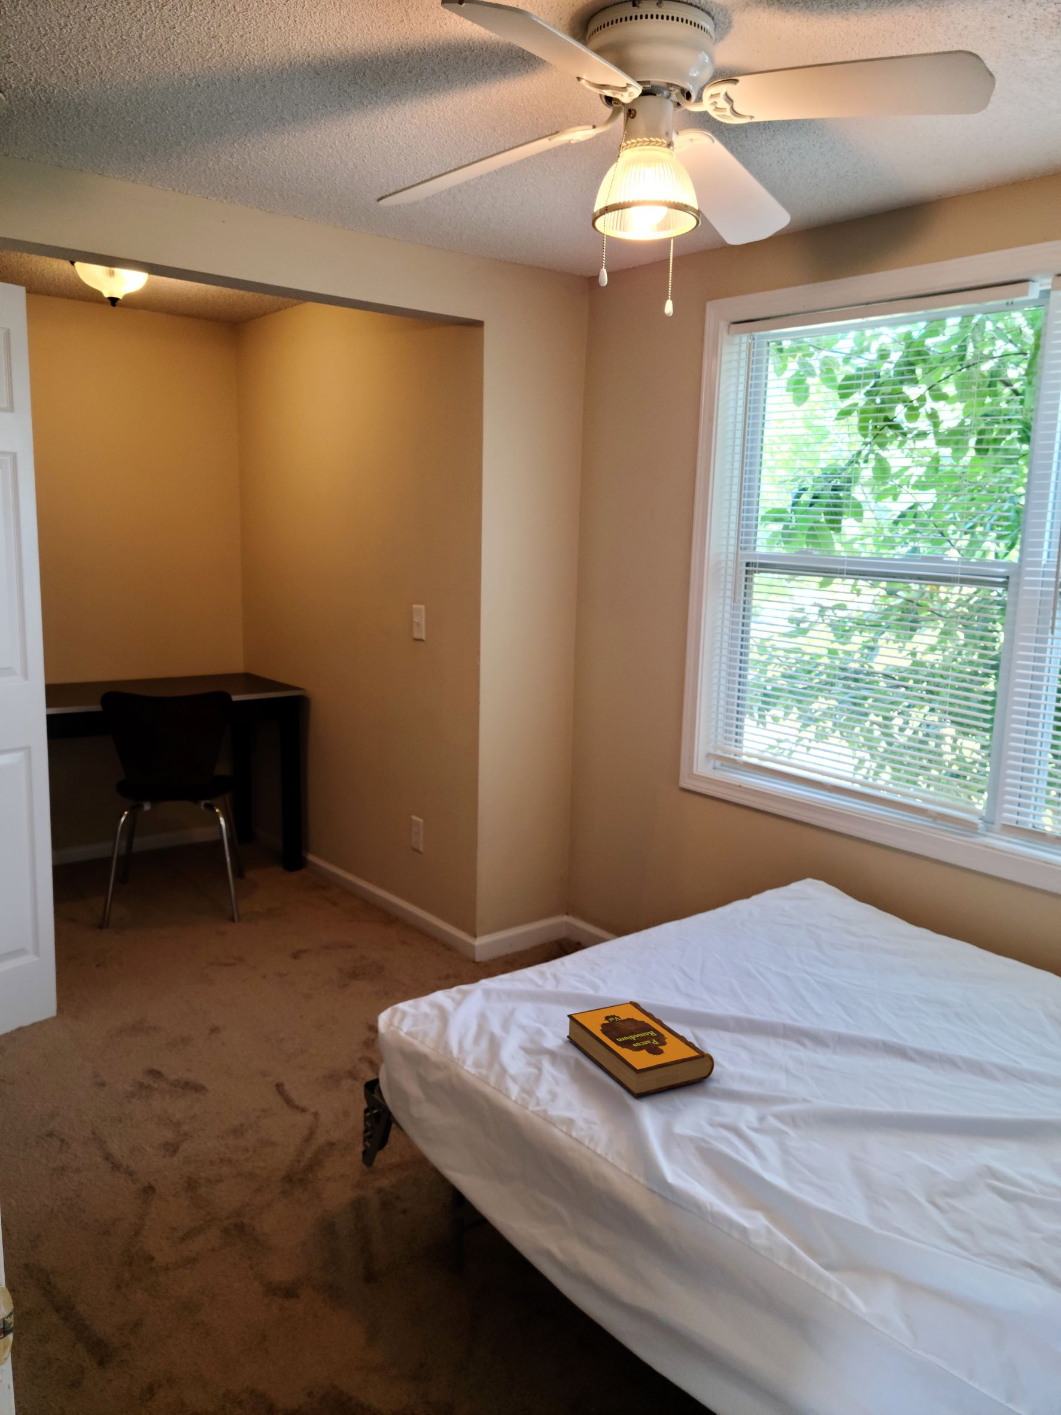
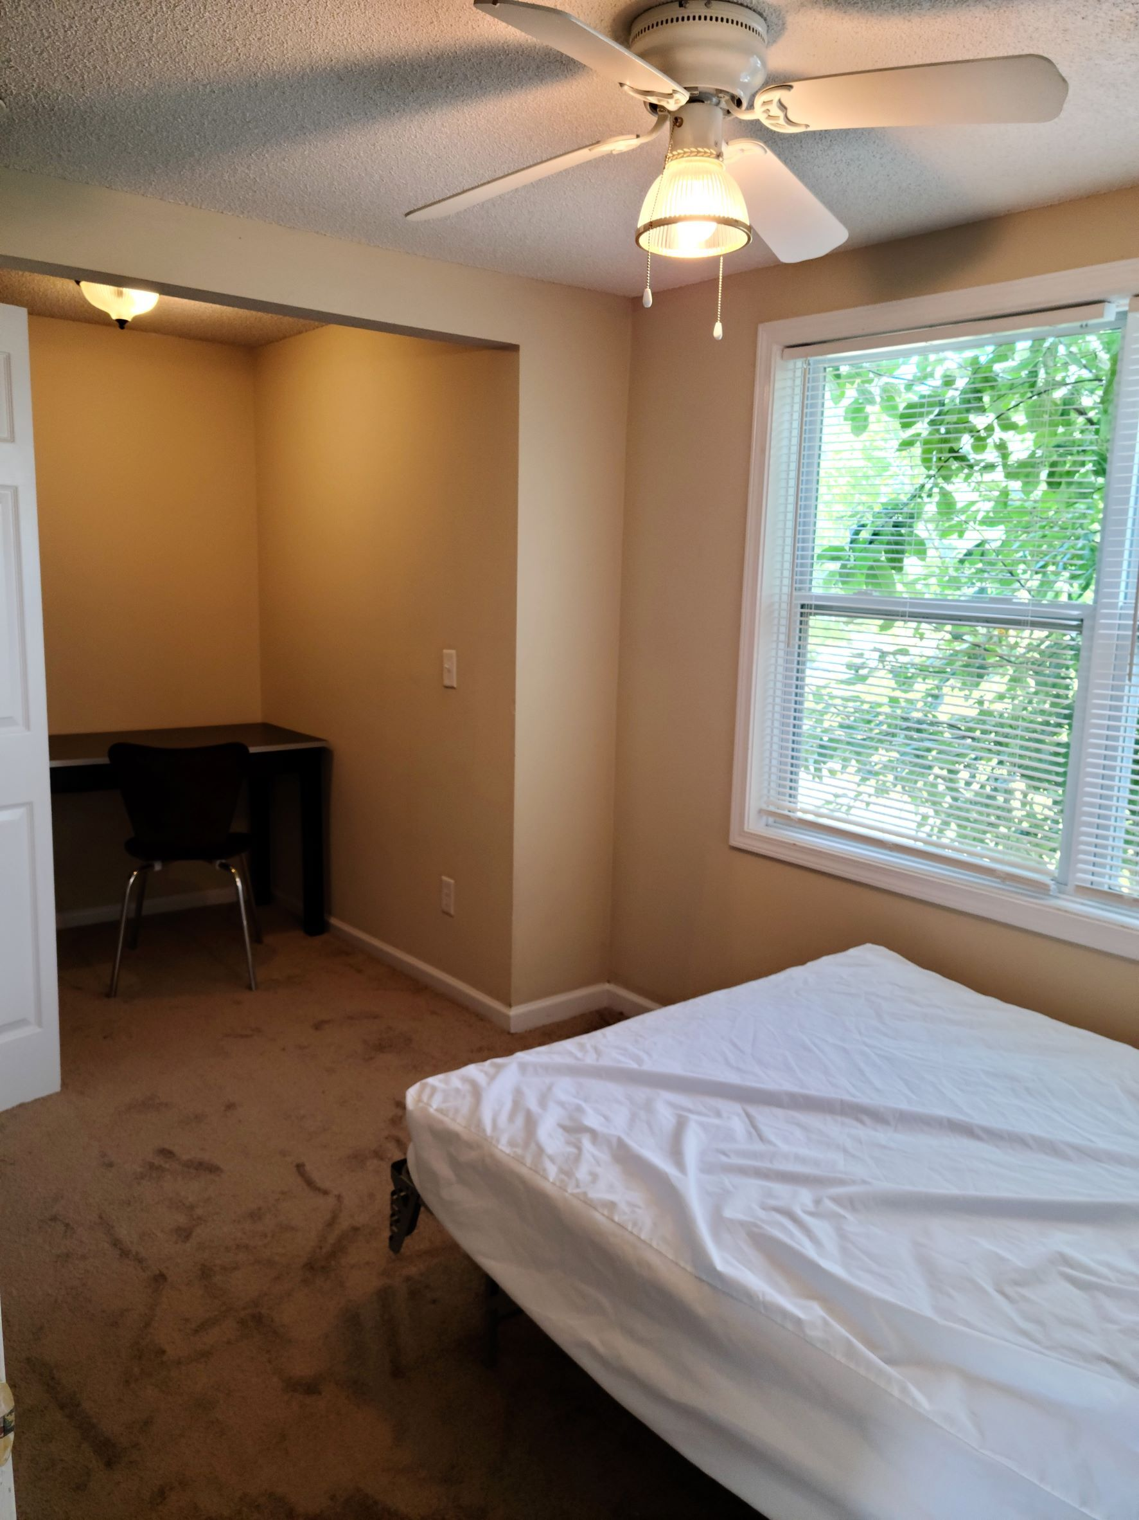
- hardback book [566,1001,716,1097]
